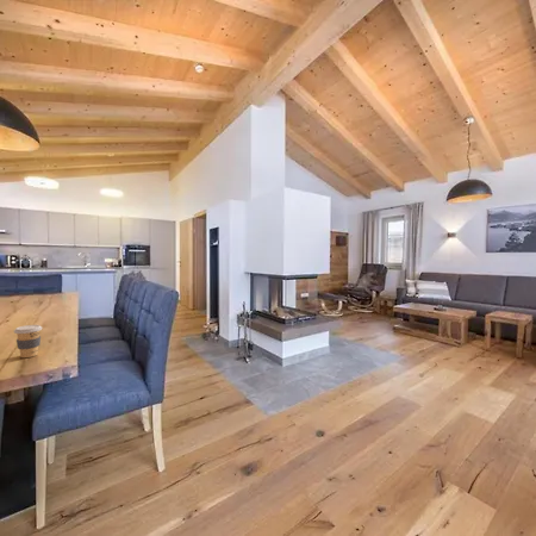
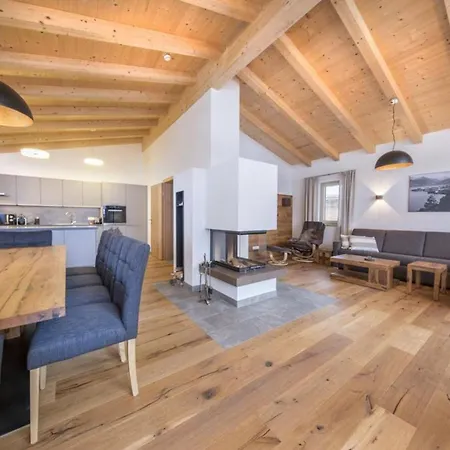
- coffee cup [13,324,43,359]
